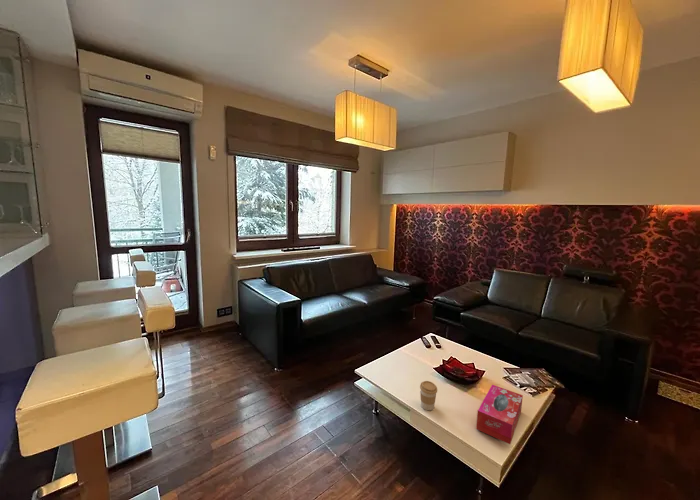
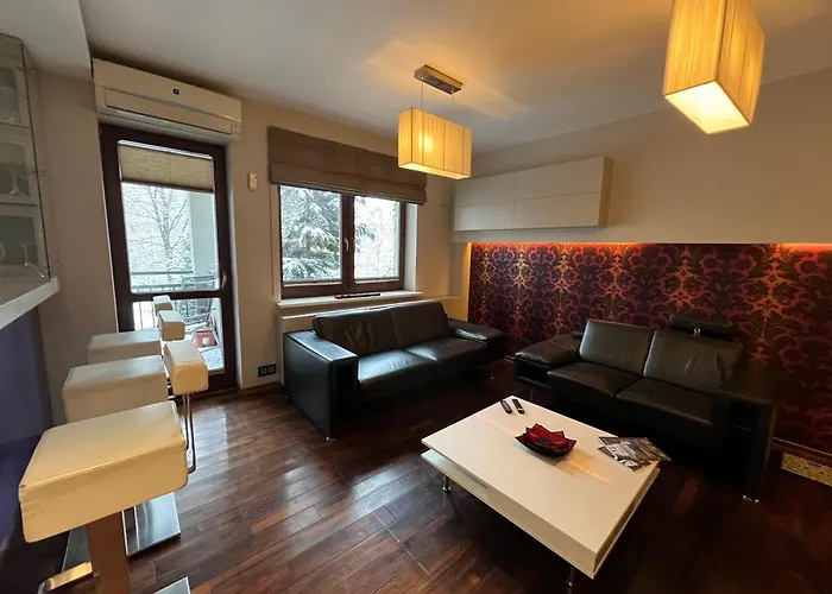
- coffee cup [419,380,438,411]
- tissue box [475,384,524,445]
